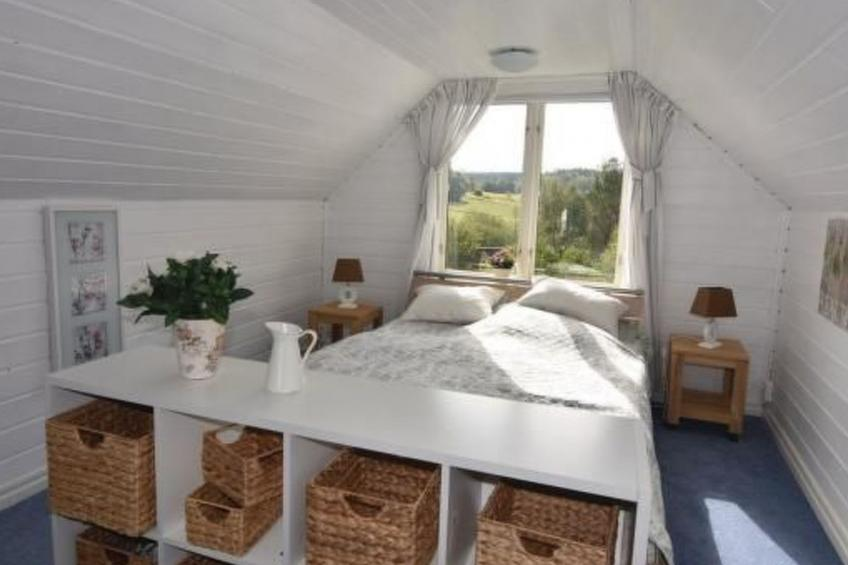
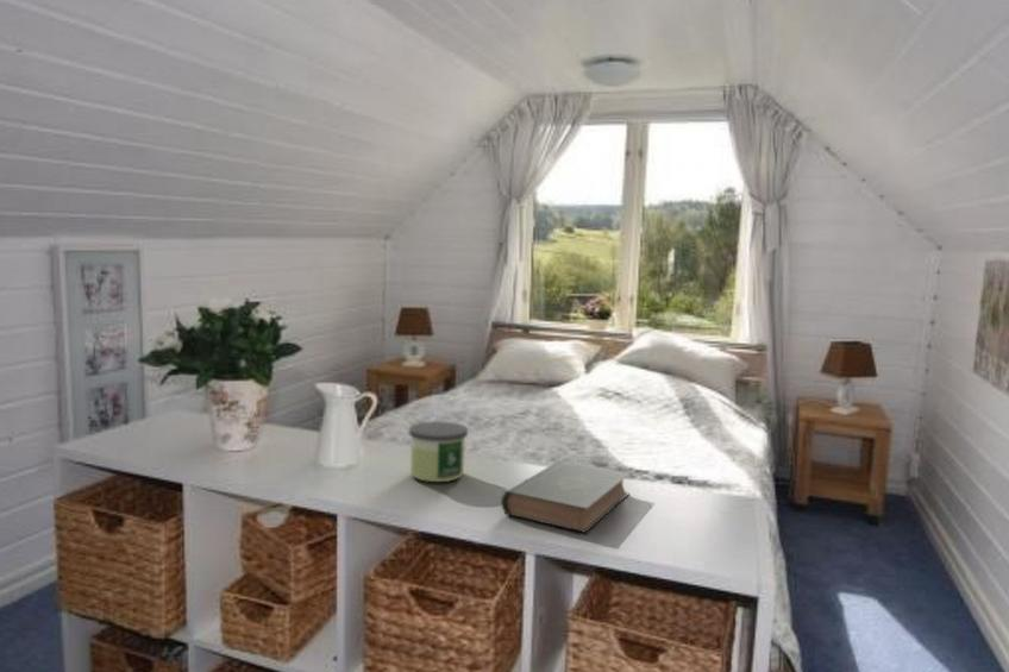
+ candle [408,420,469,483]
+ book [500,459,631,534]
